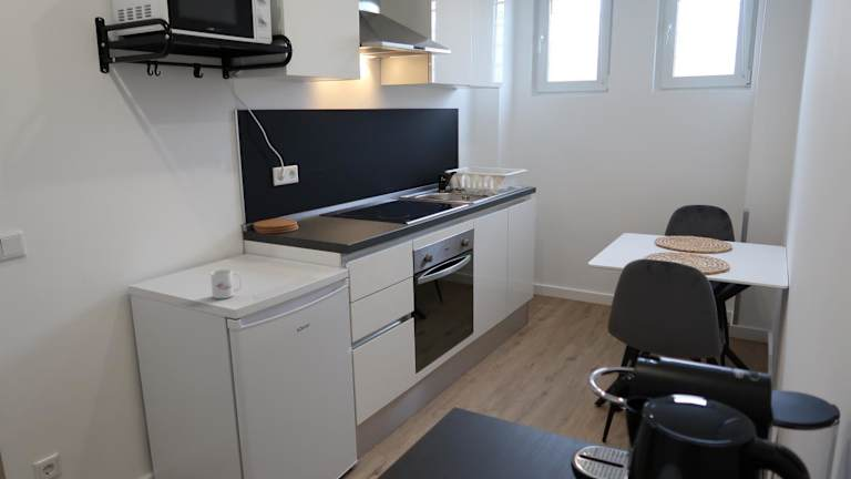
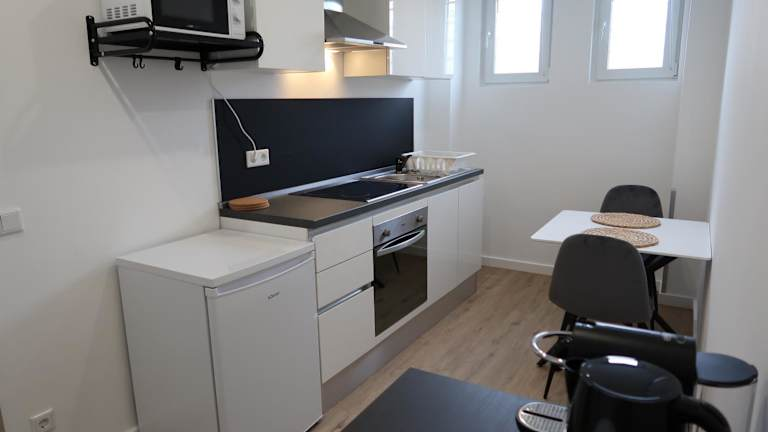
- mug [209,268,243,299]
